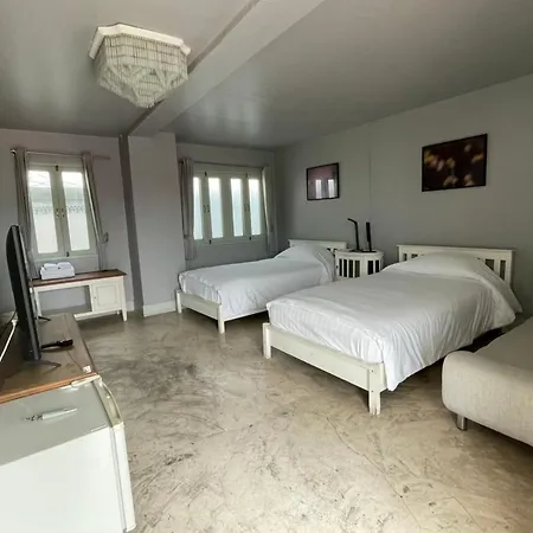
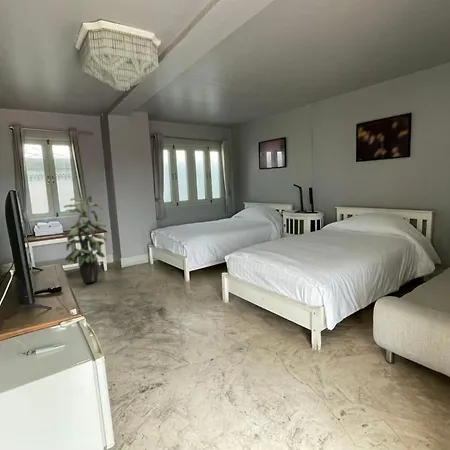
+ indoor plant [59,197,108,284]
